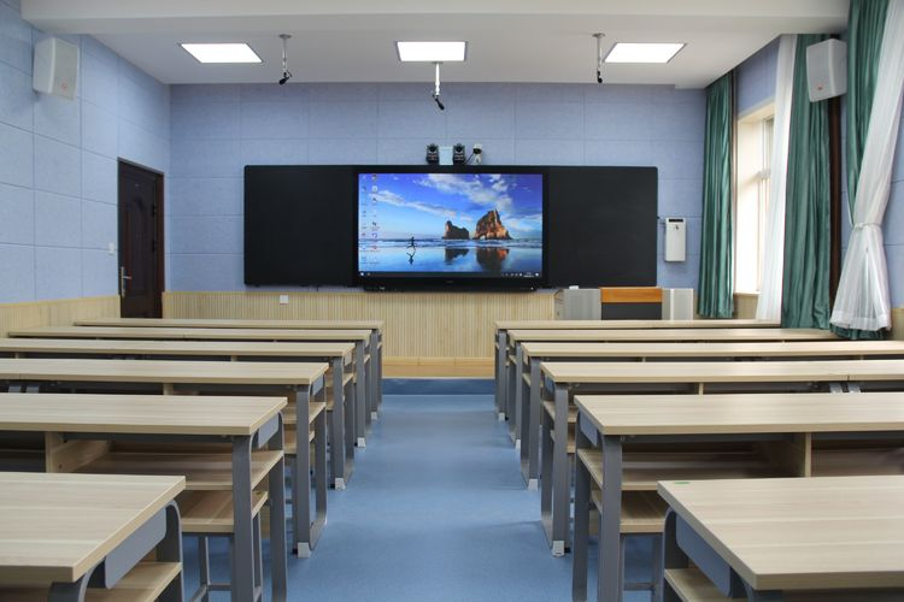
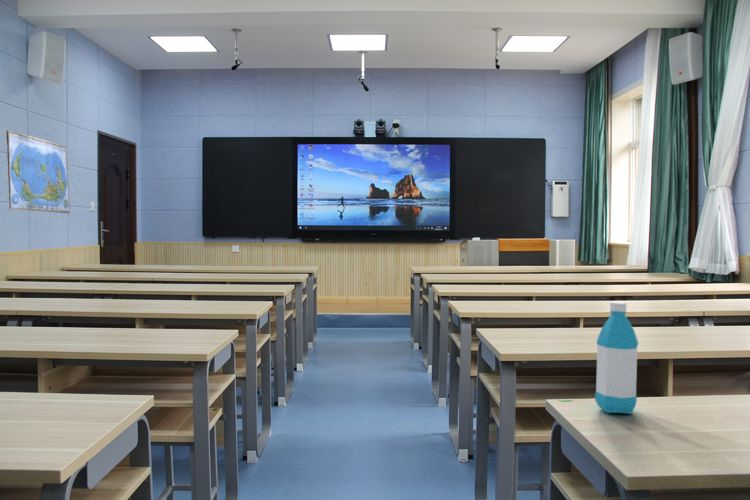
+ water bottle [594,301,639,415]
+ world map [5,129,71,214]
